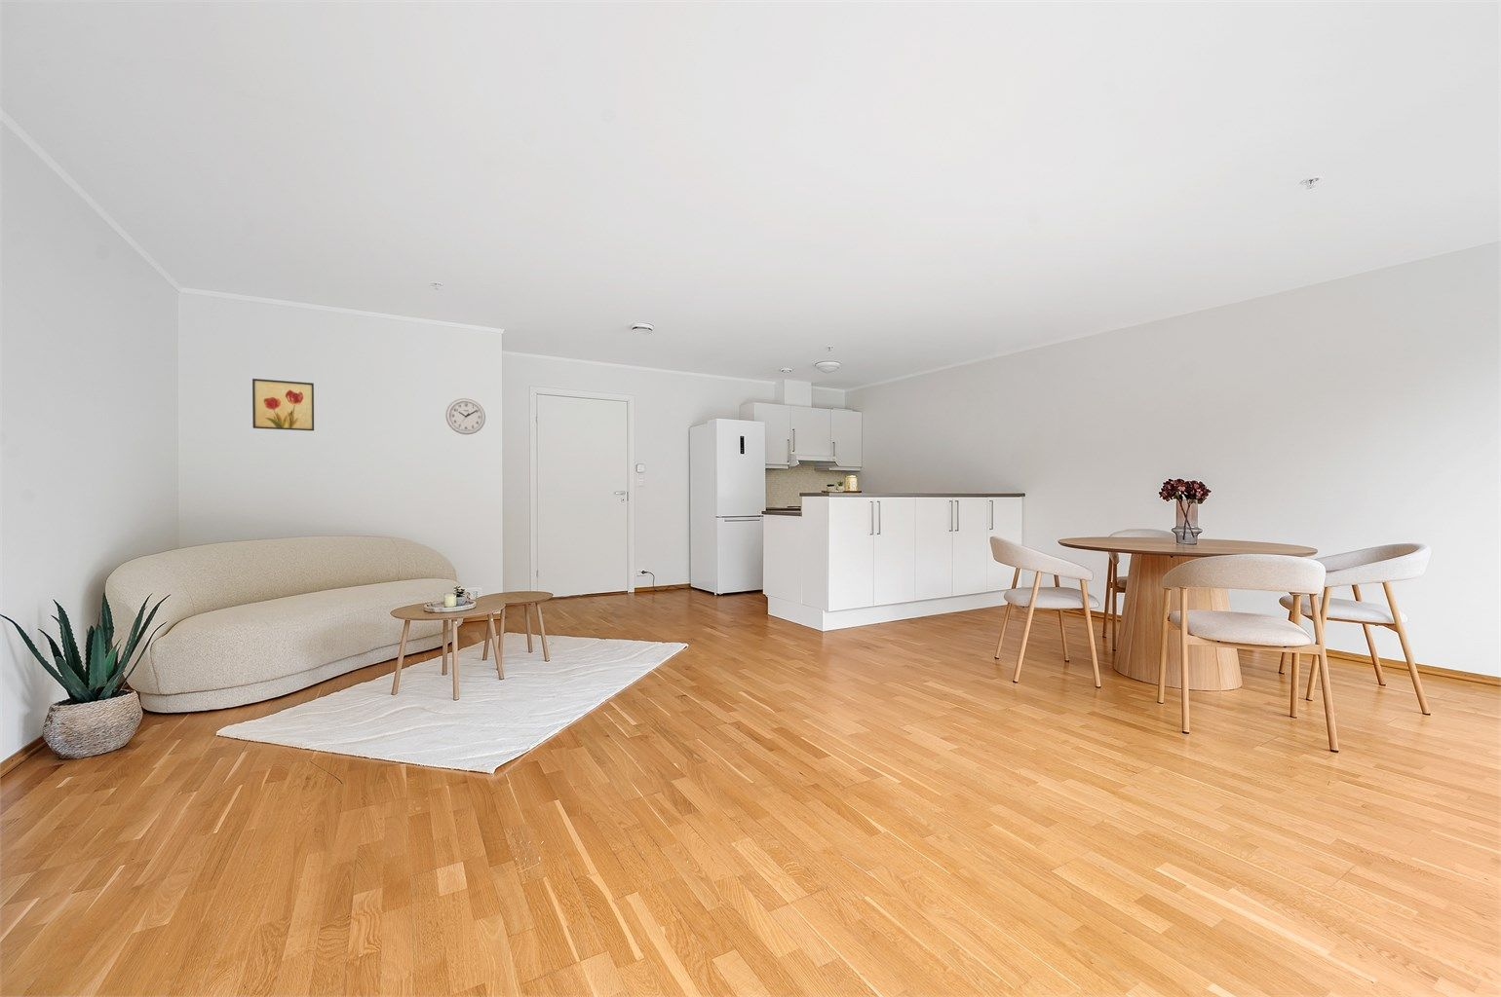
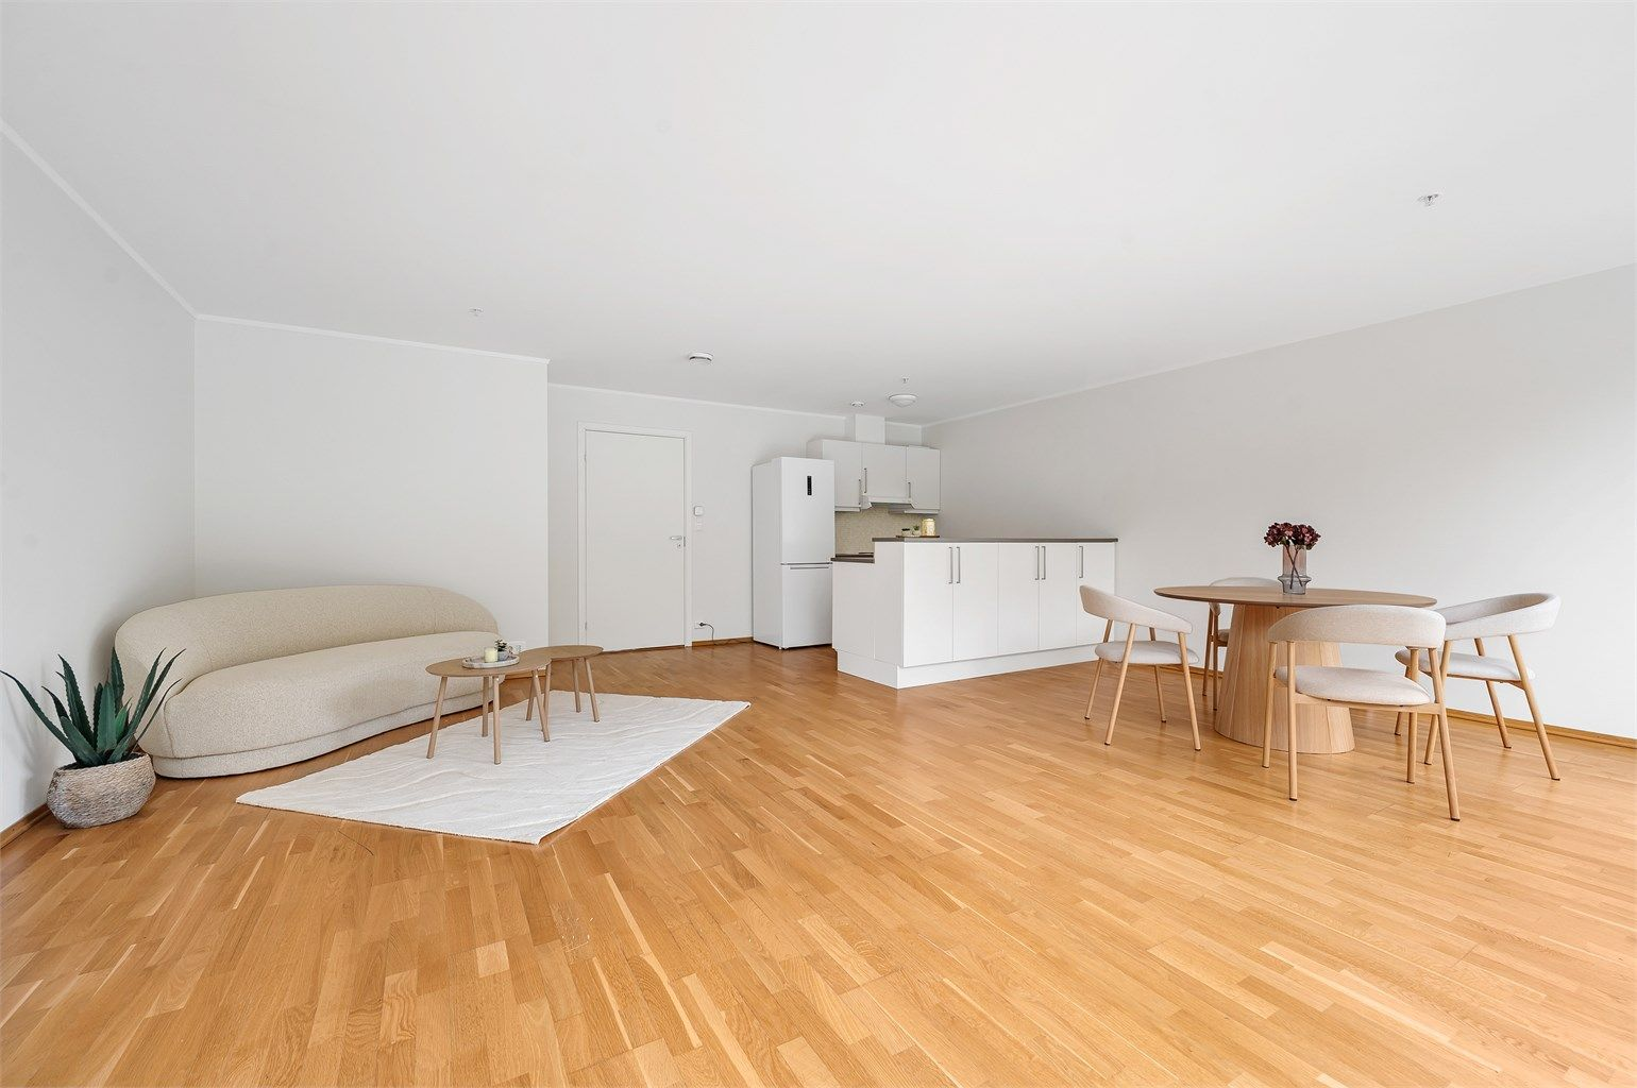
- wall art [252,377,315,432]
- wall clock [444,397,487,435]
